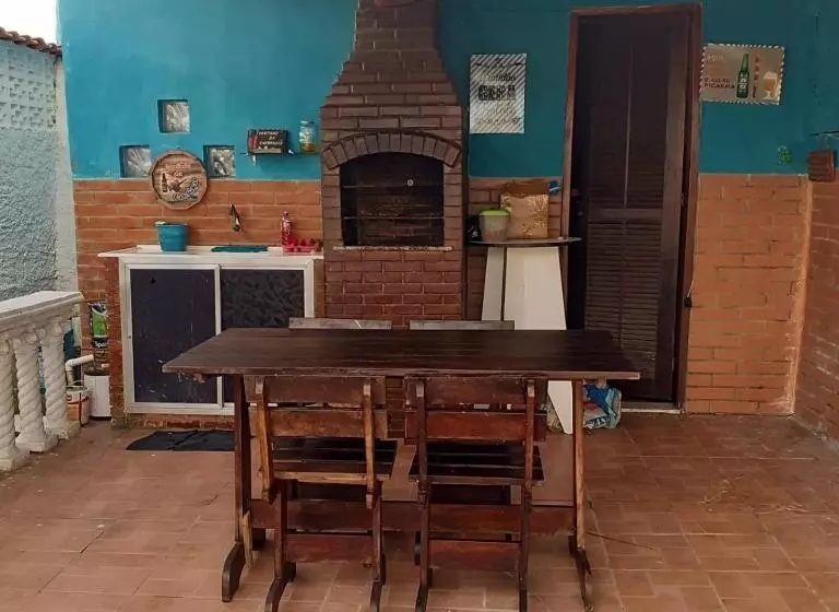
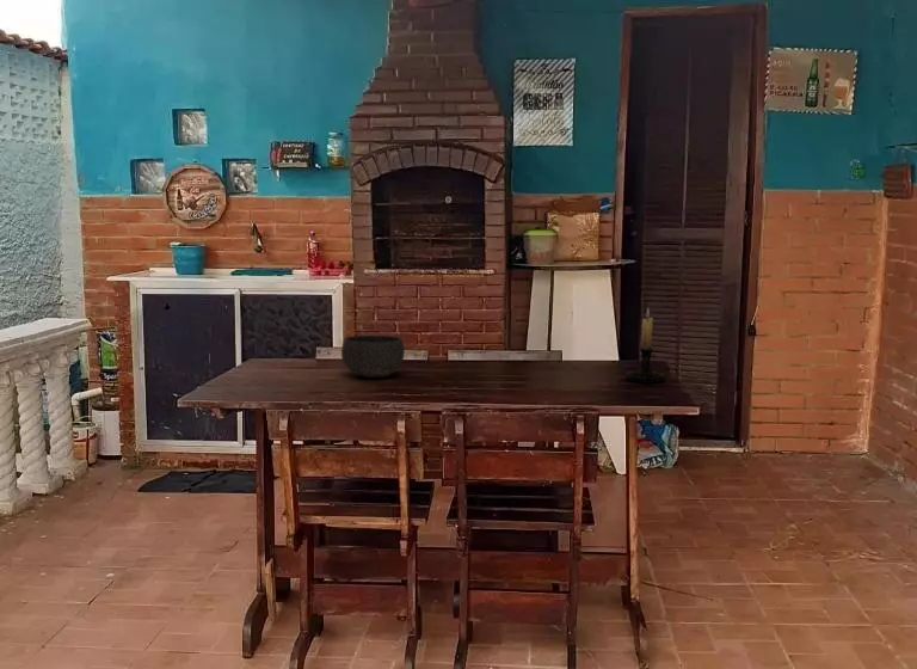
+ bowl [340,334,406,379]
+ candle holder [624,307,667,385]
